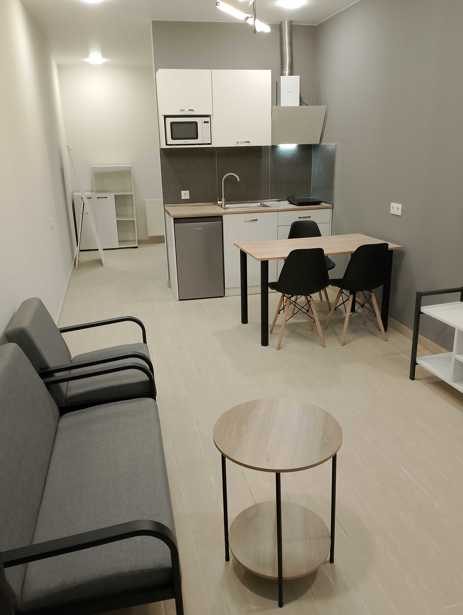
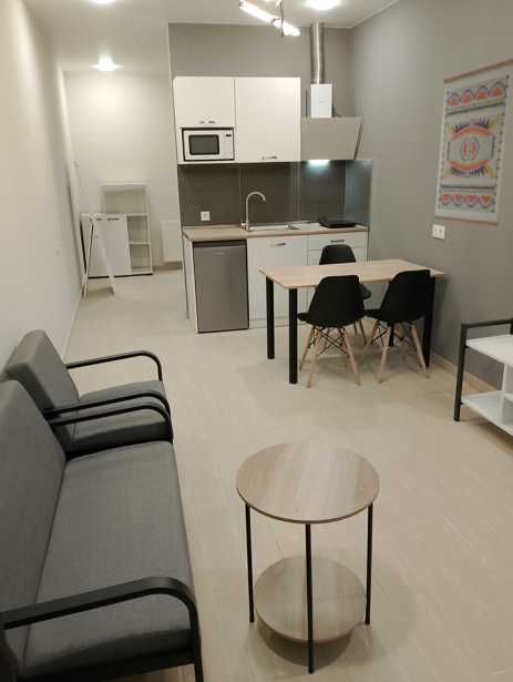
+ wall art [432,58,513,227]
